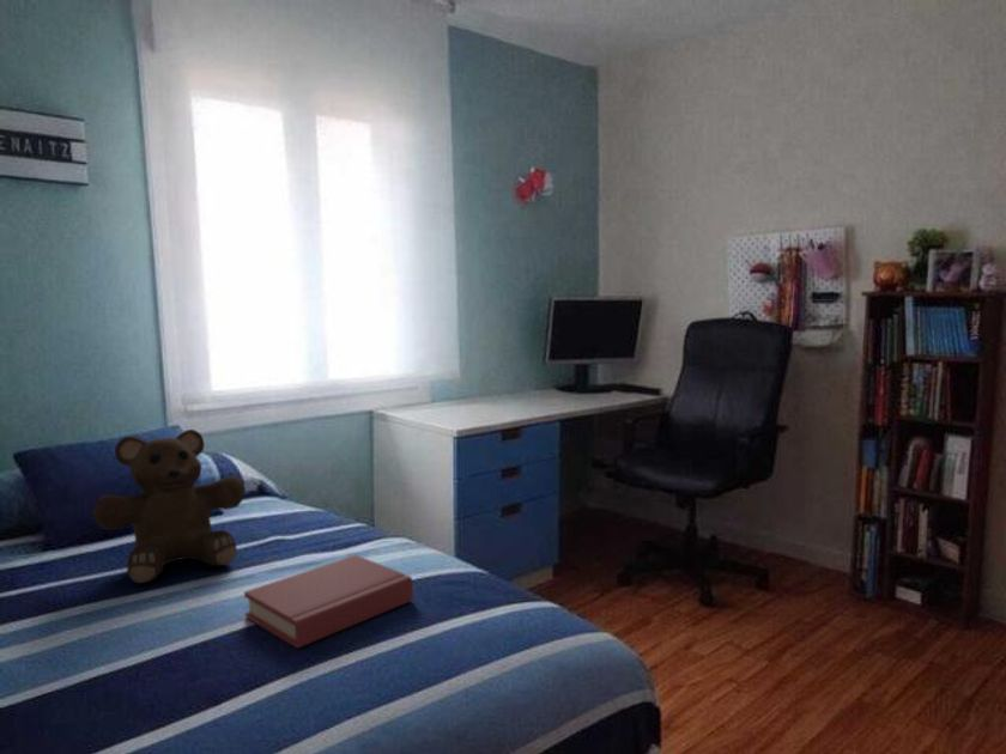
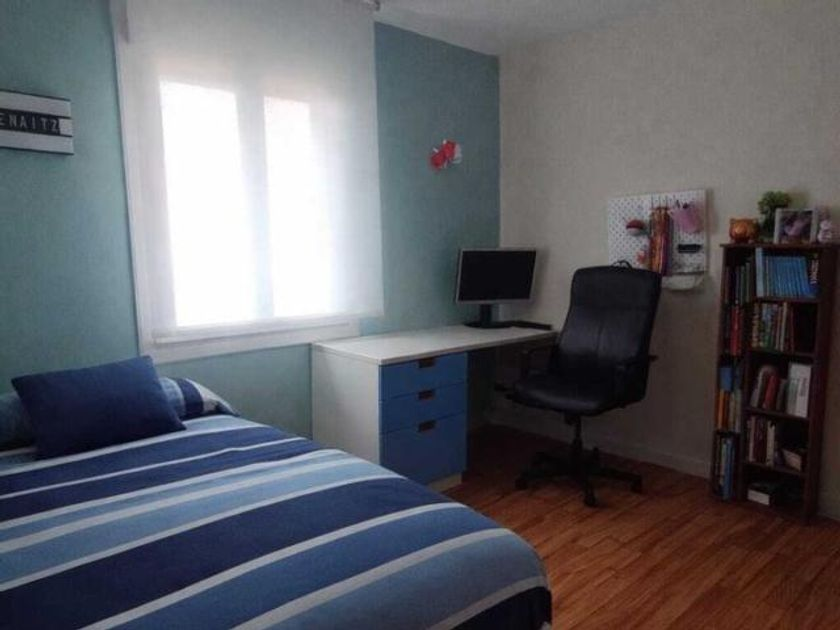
- hardback book [243,554,414,650]
- teddy bear [91,428,246,585]
